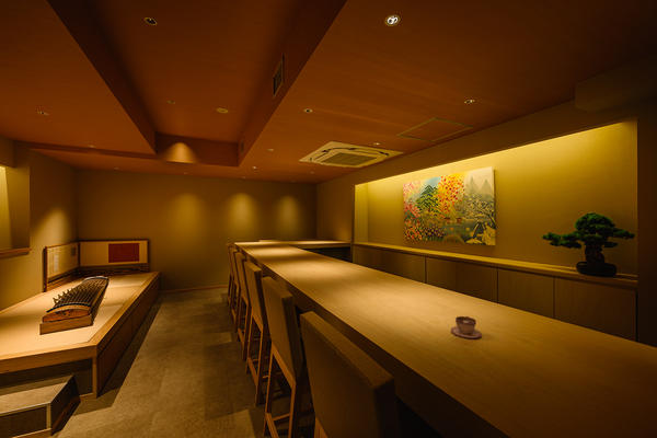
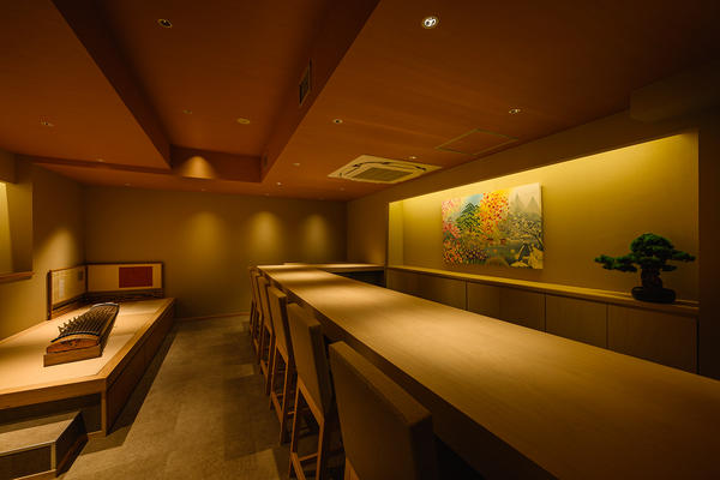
- teacup [450,315,482,339]
